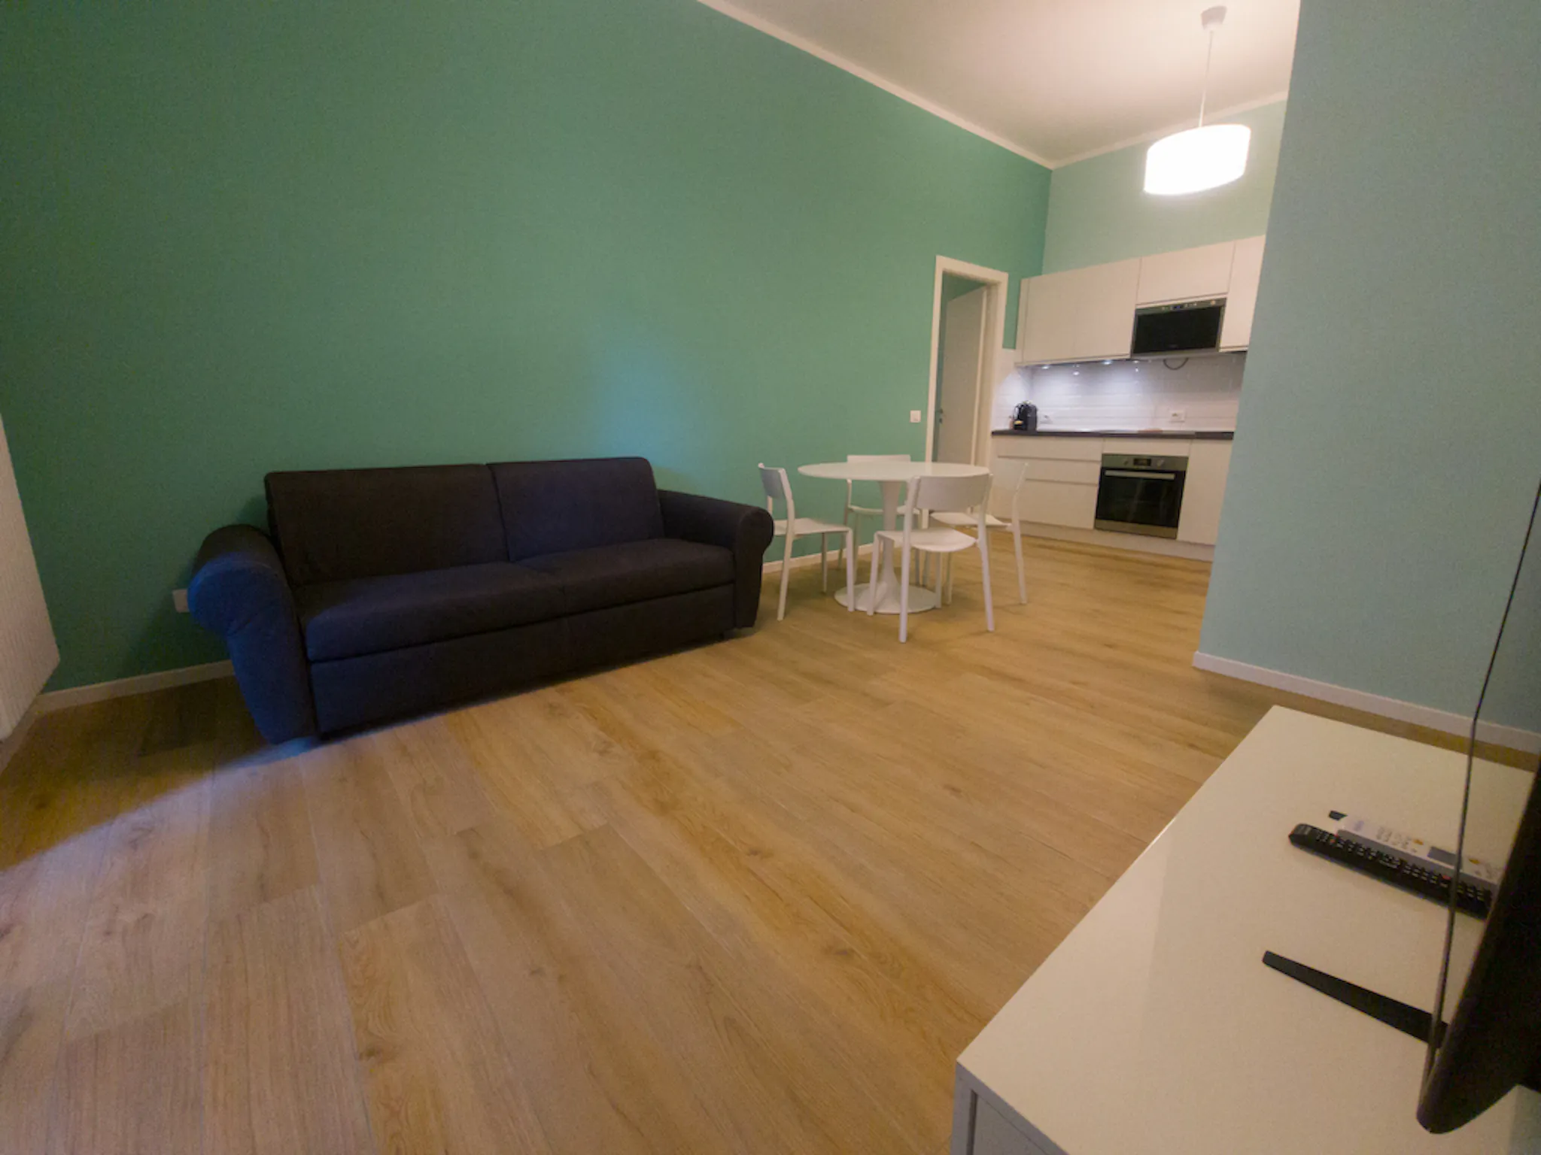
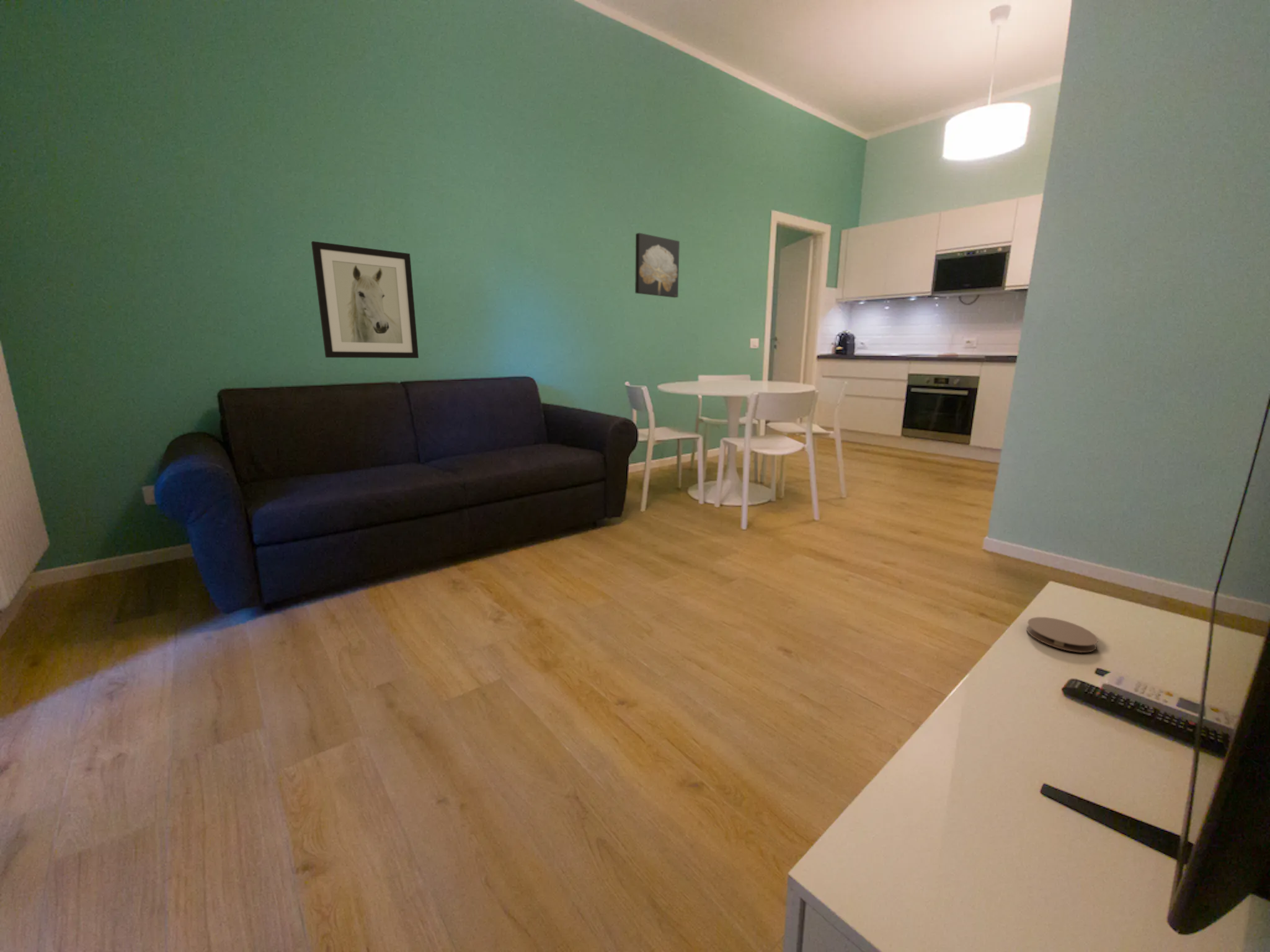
+ coaster [1026,617,1098,653]
+ wall art [634,232,680,298]
+ wall art [311,240,419,359]
